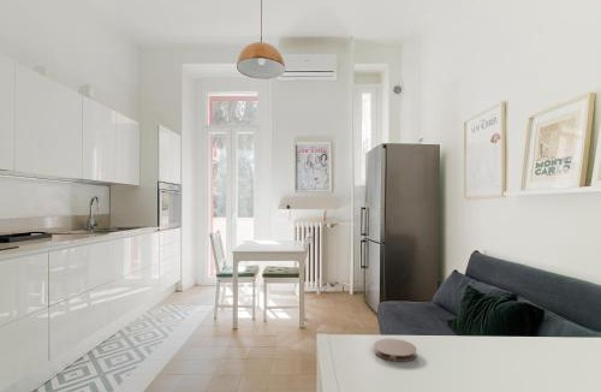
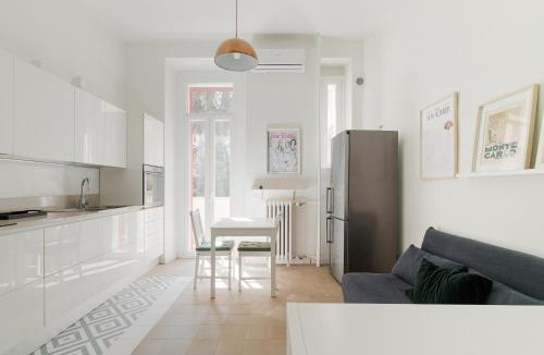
- coaster [373,338,417,363]
